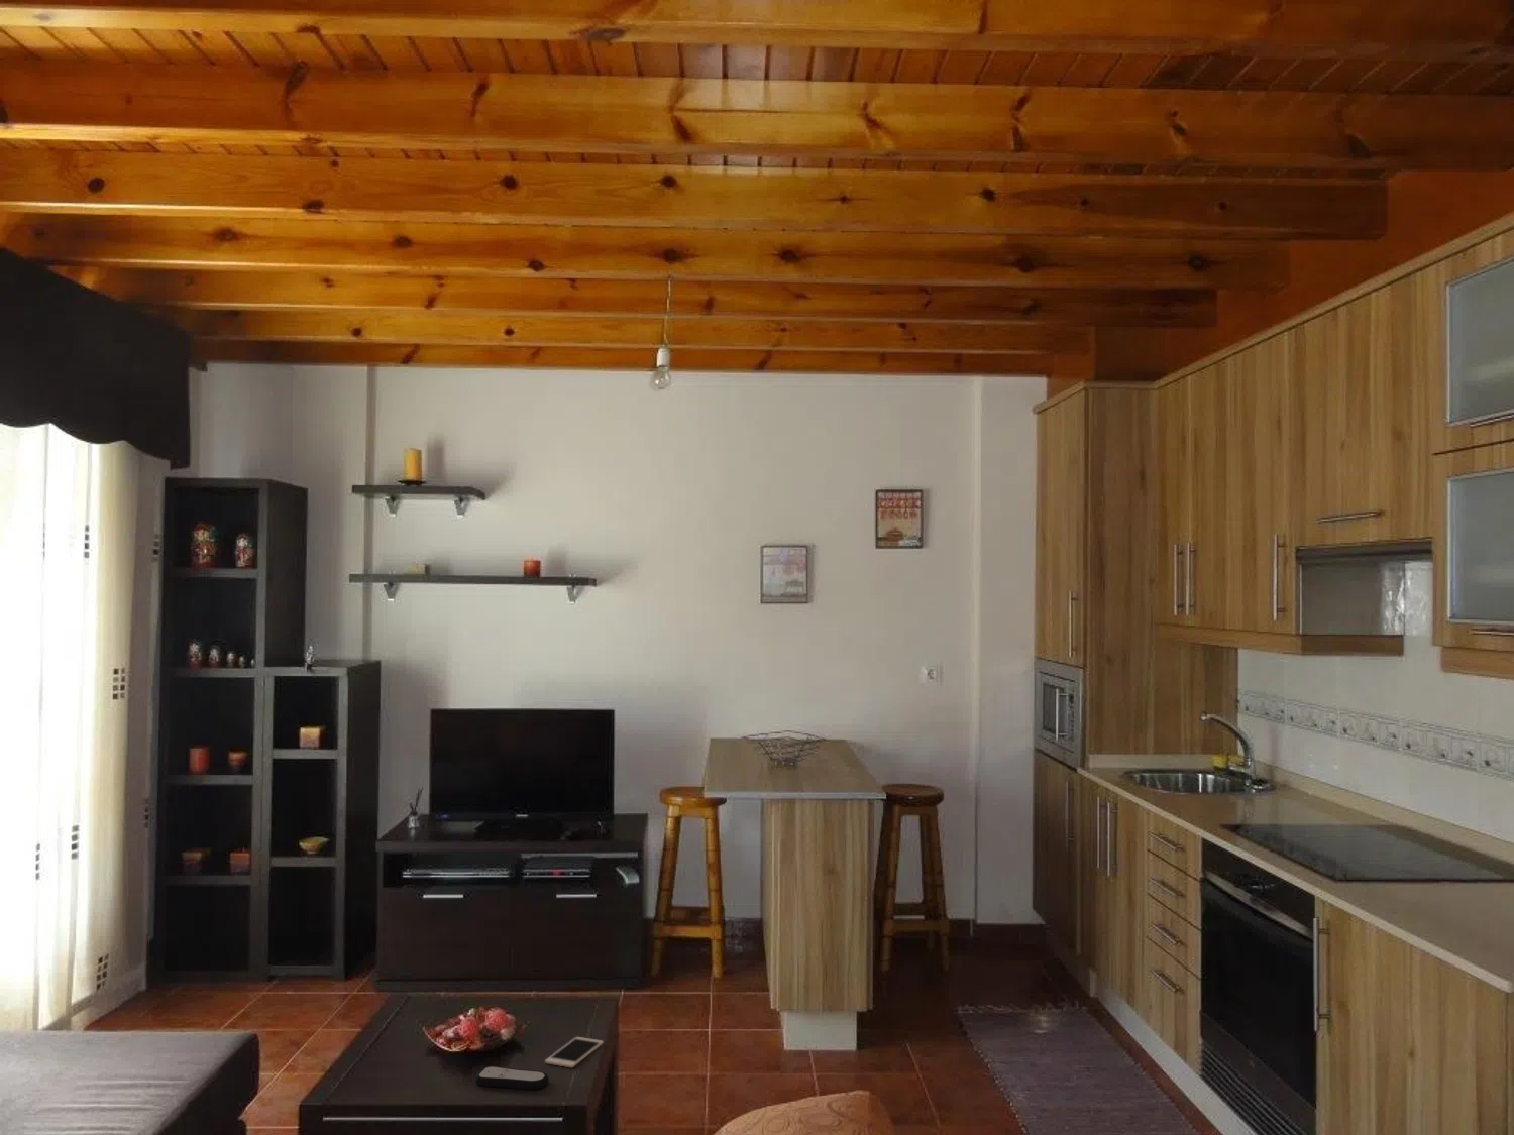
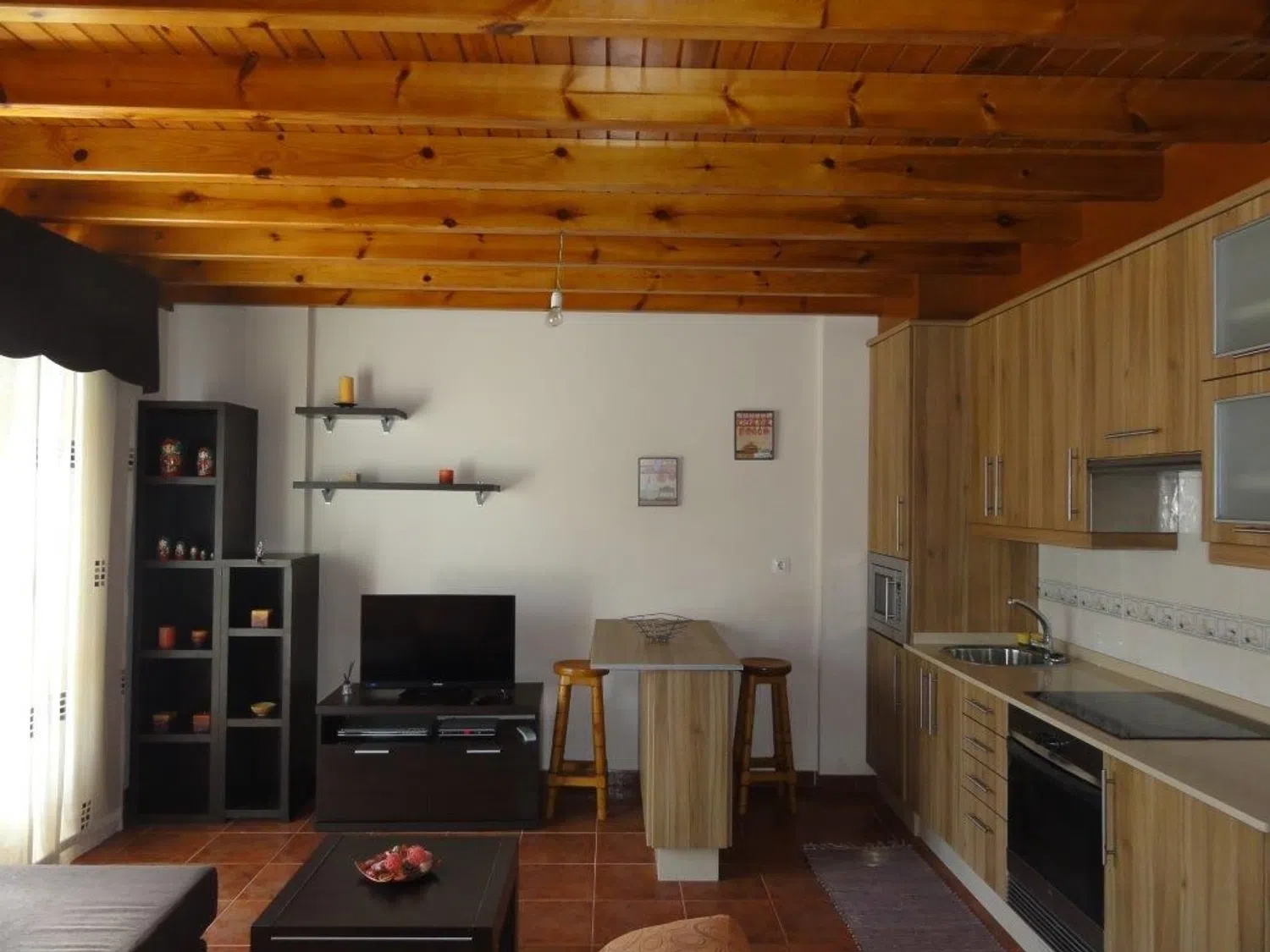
- cell phone [544,1036,604,1068]
- remote control [473,1066,550,1091]
